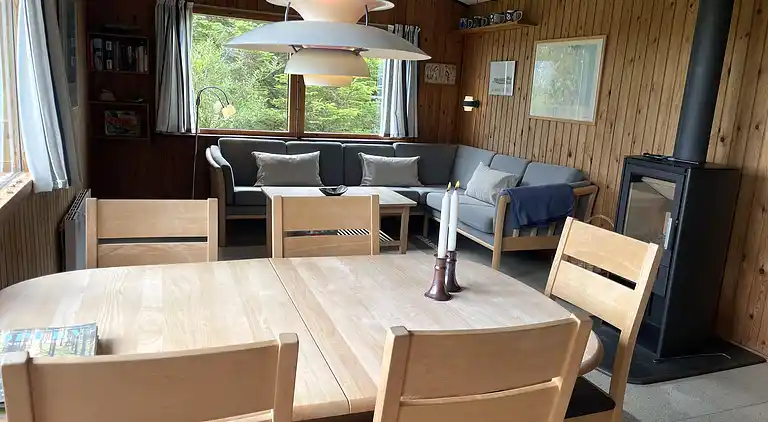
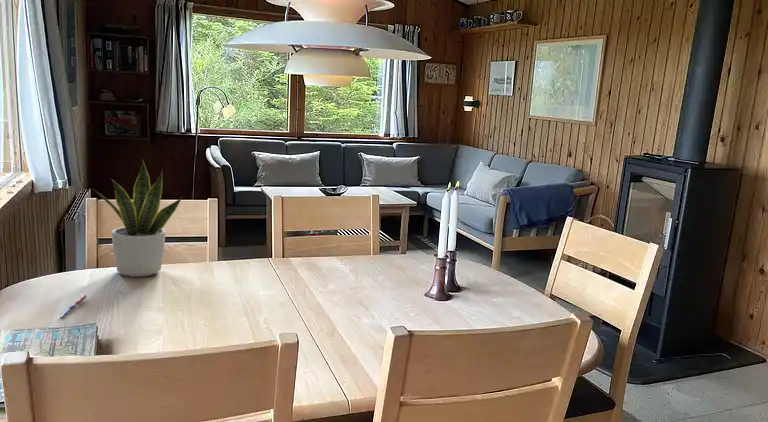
+ pen [60,294,88,319]
+ potted plant [93,160,183,278]
